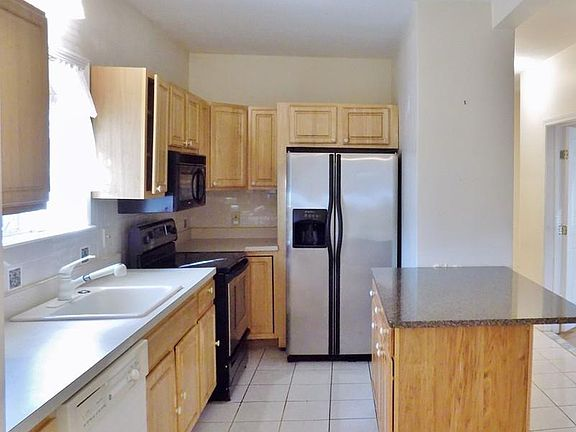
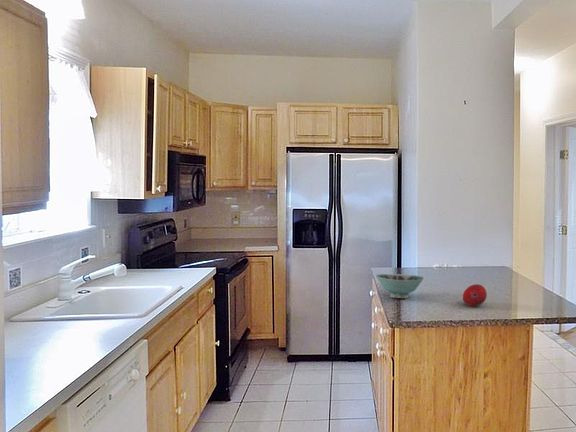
+ fruit [462,283,488,307]
+ bowl [374,273,425,299]
